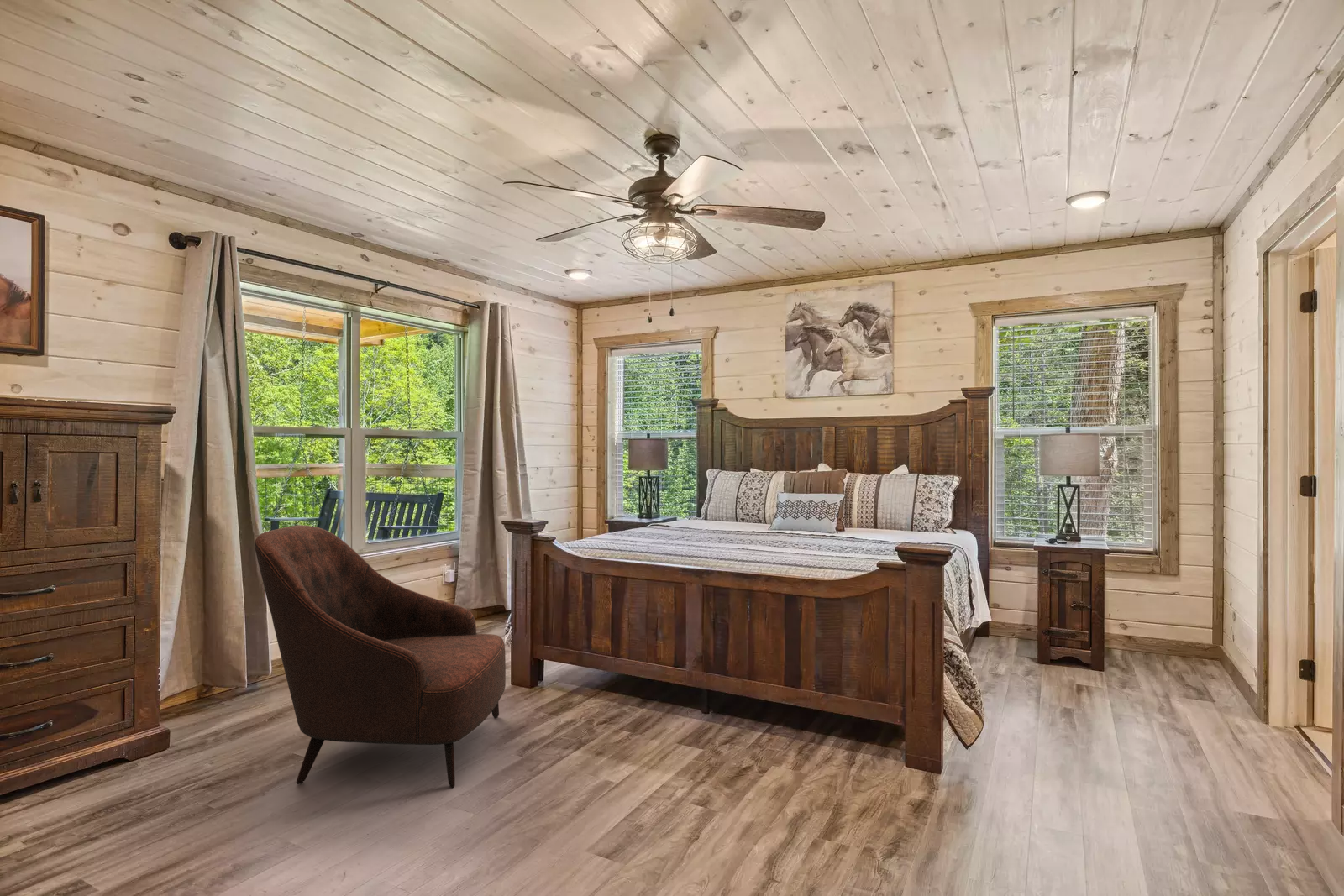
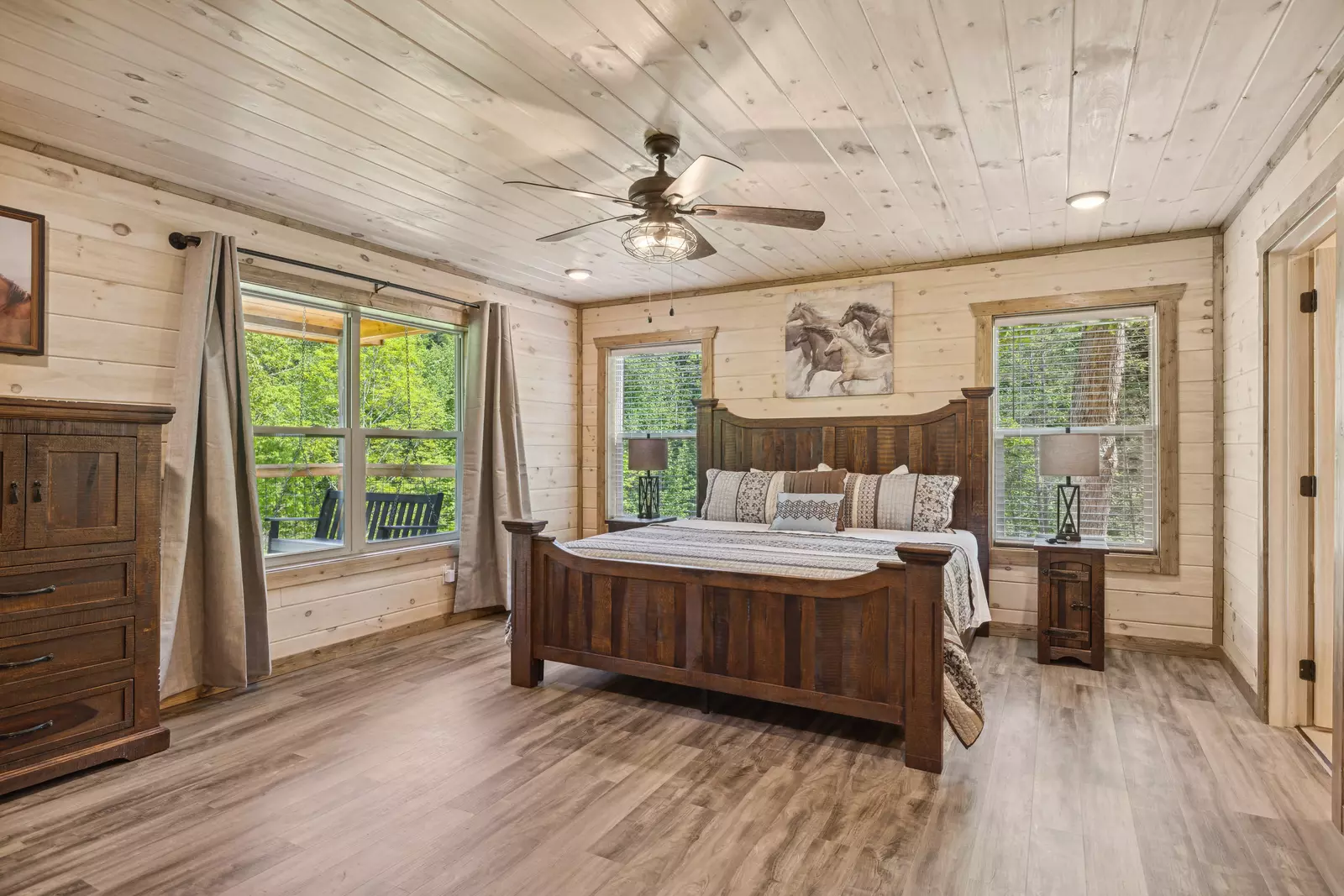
- armchair [254,524,507,789]
